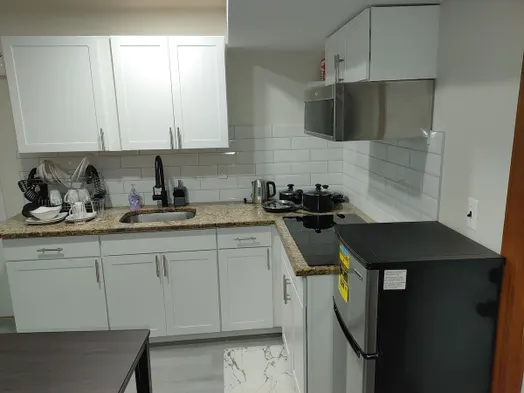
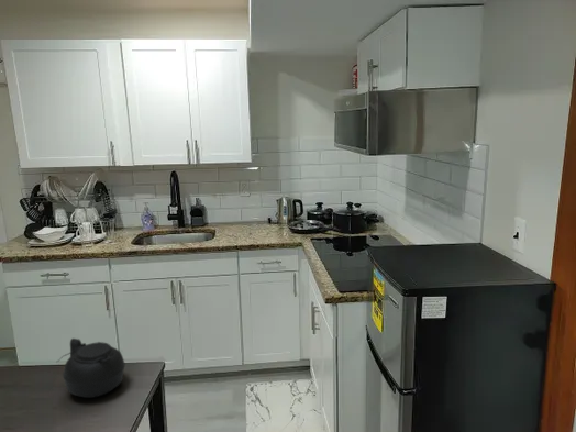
+ teapot [55,337,126,399]
